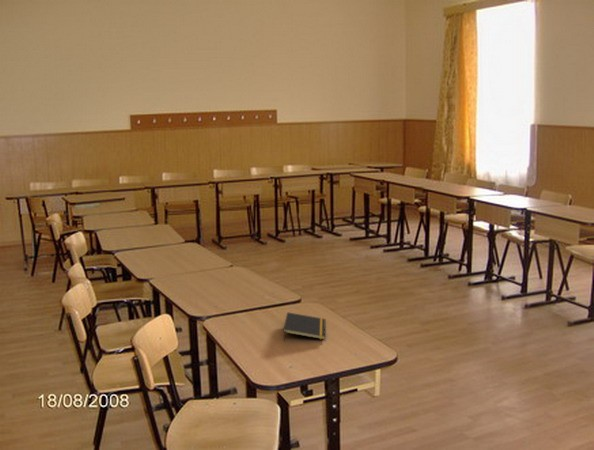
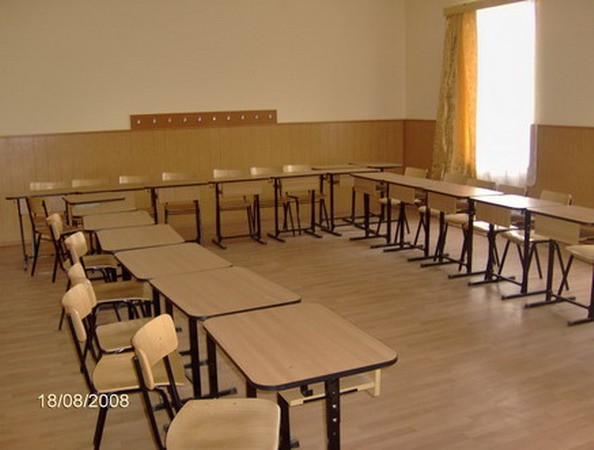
- notepad [282,311,326,342]
